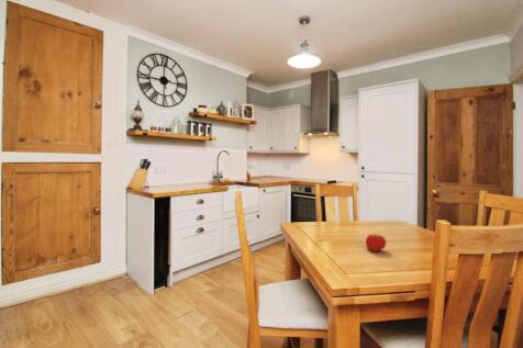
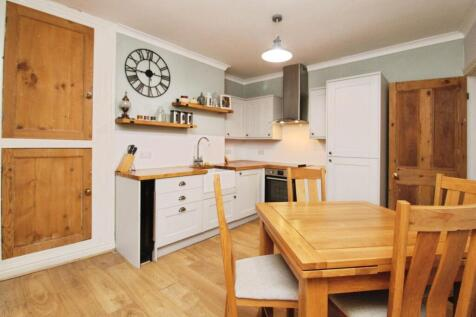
- fruit [365,233,387,252]
